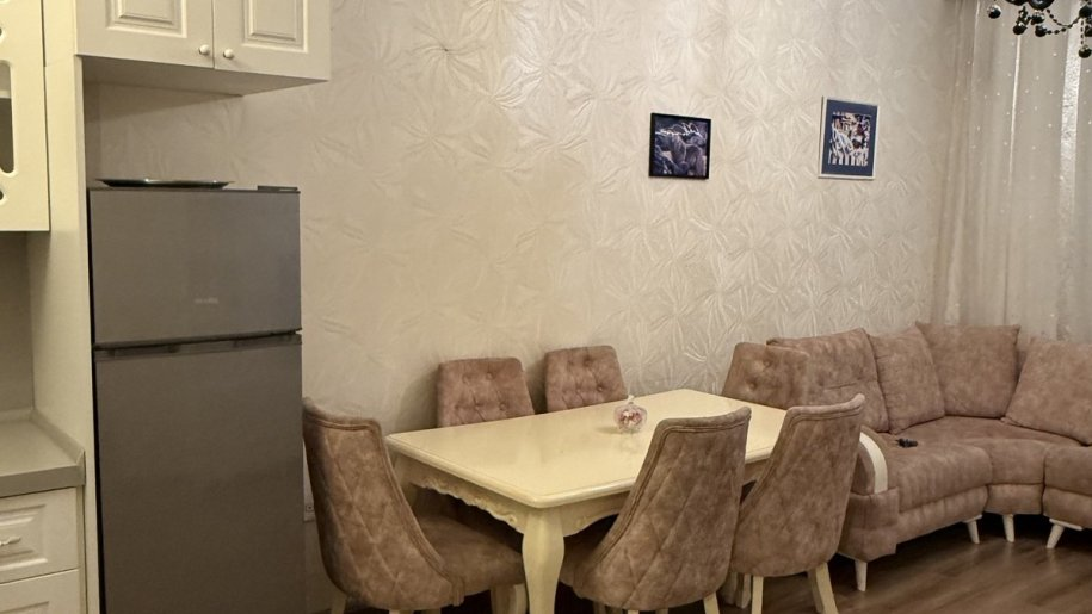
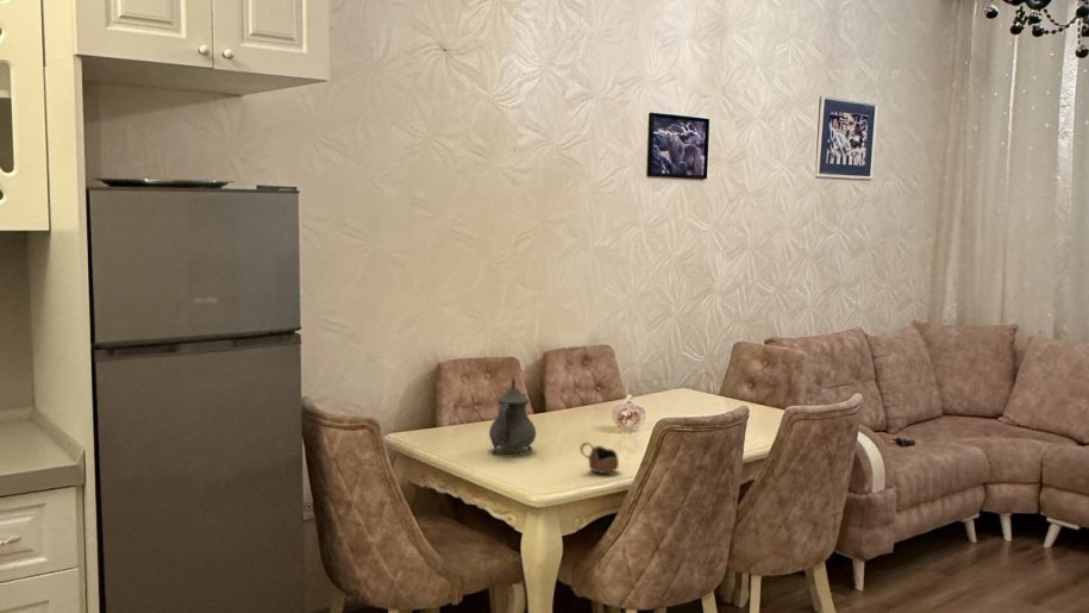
+ teapot [488,376,537,457]
+ cup [578,442,620,475]
